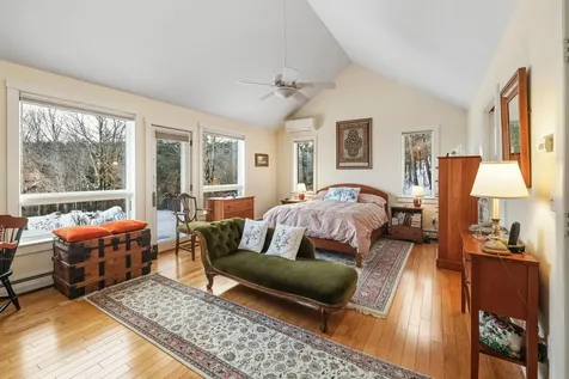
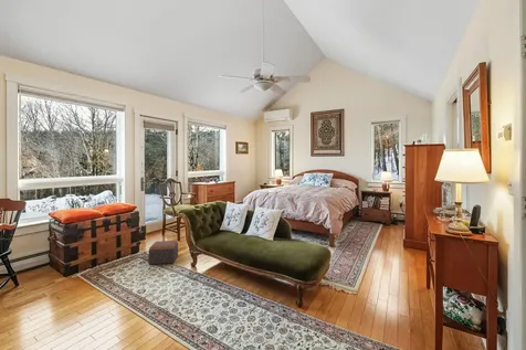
+ footstool [148,240,179,265]
